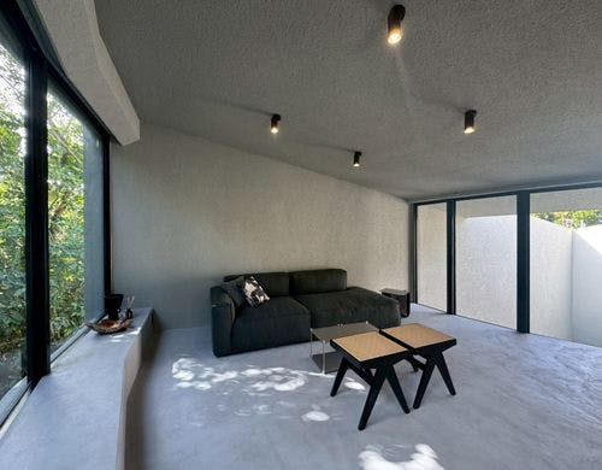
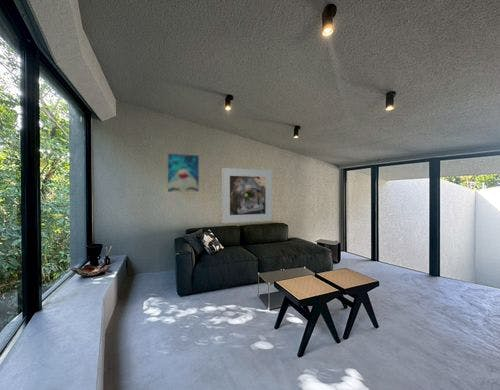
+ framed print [221,167,273,224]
+ wall art [167,153,200,193]
